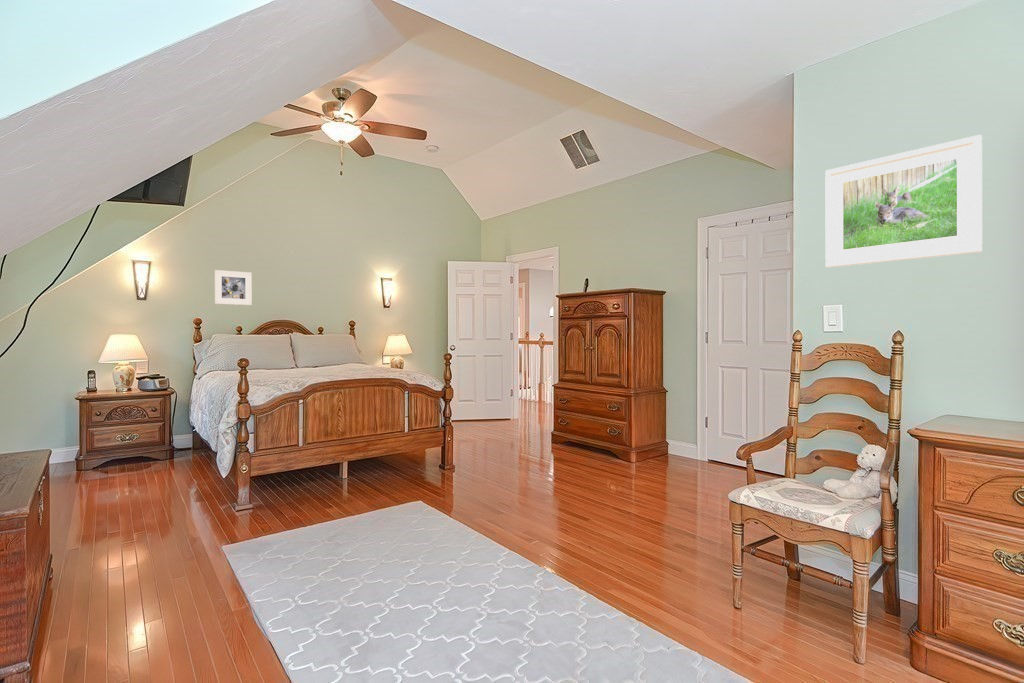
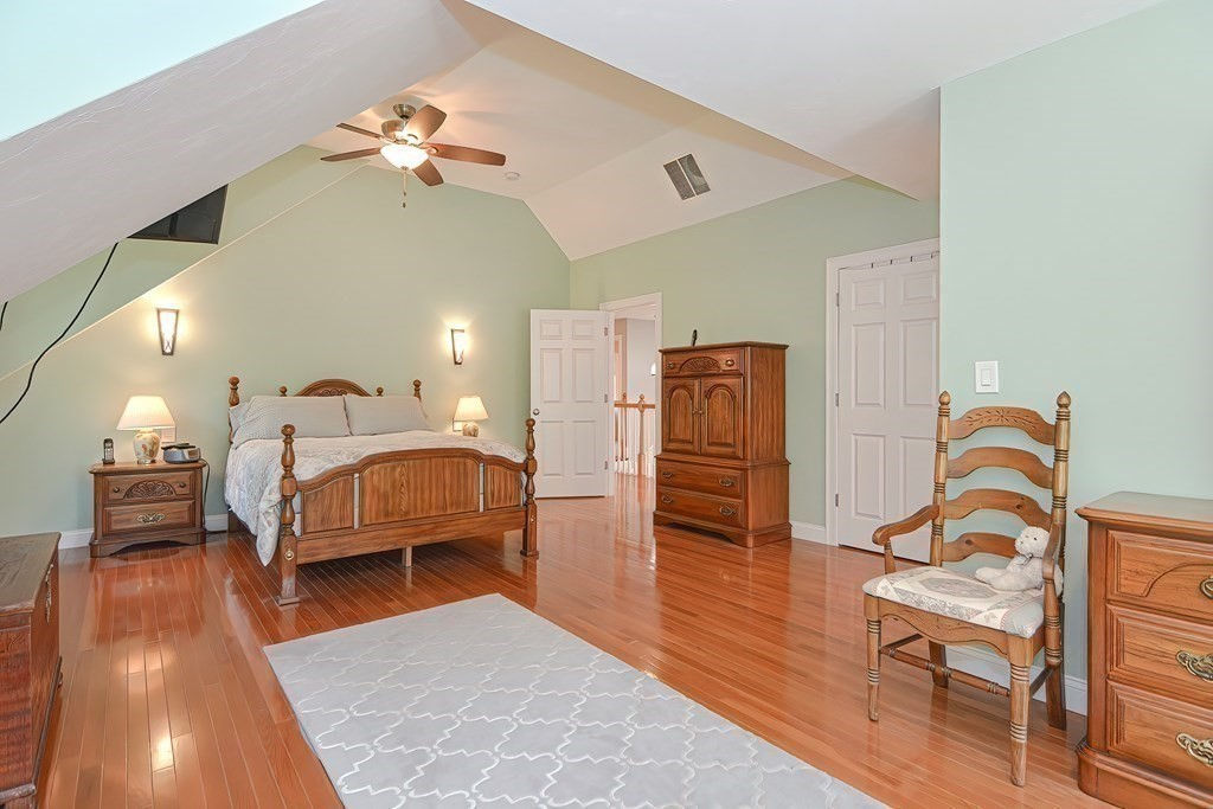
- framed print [824,134,983,268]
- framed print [214,269,253,306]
